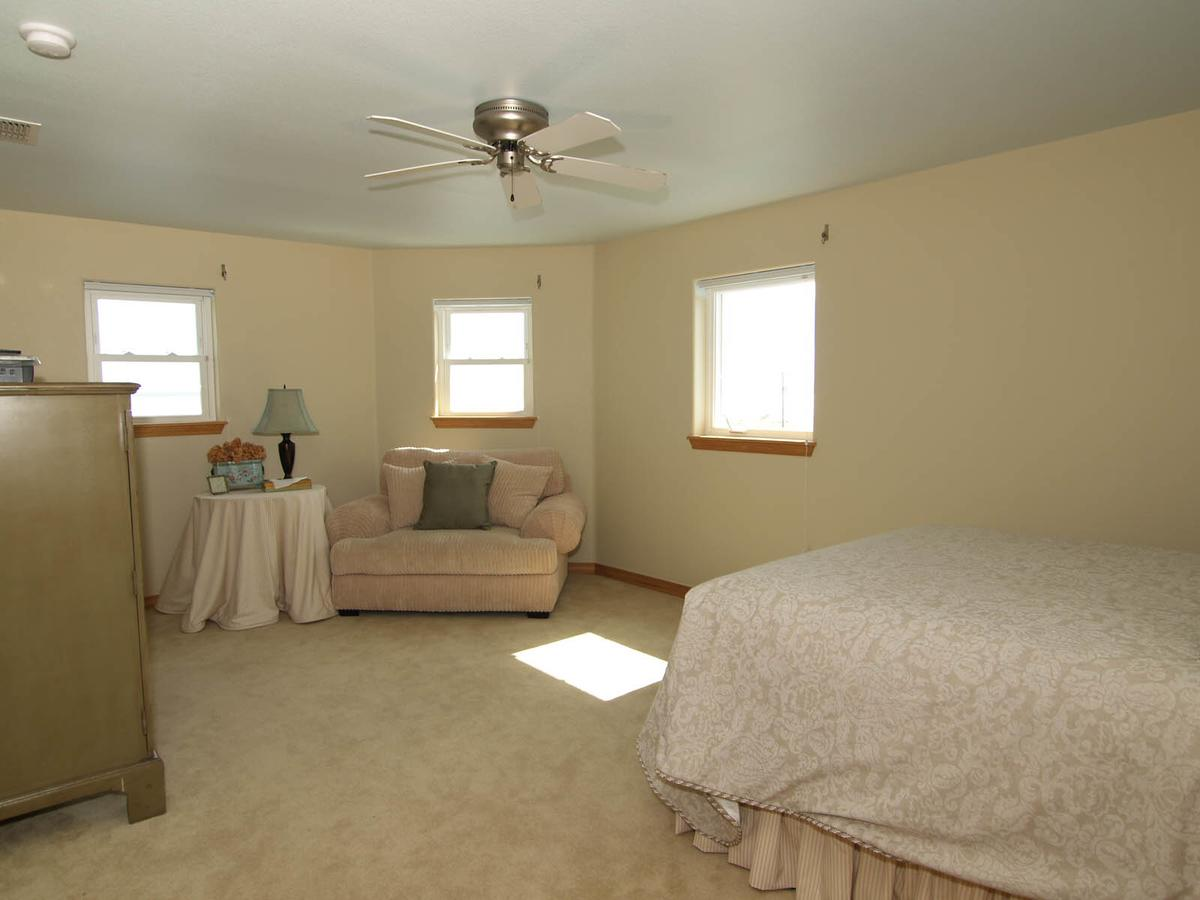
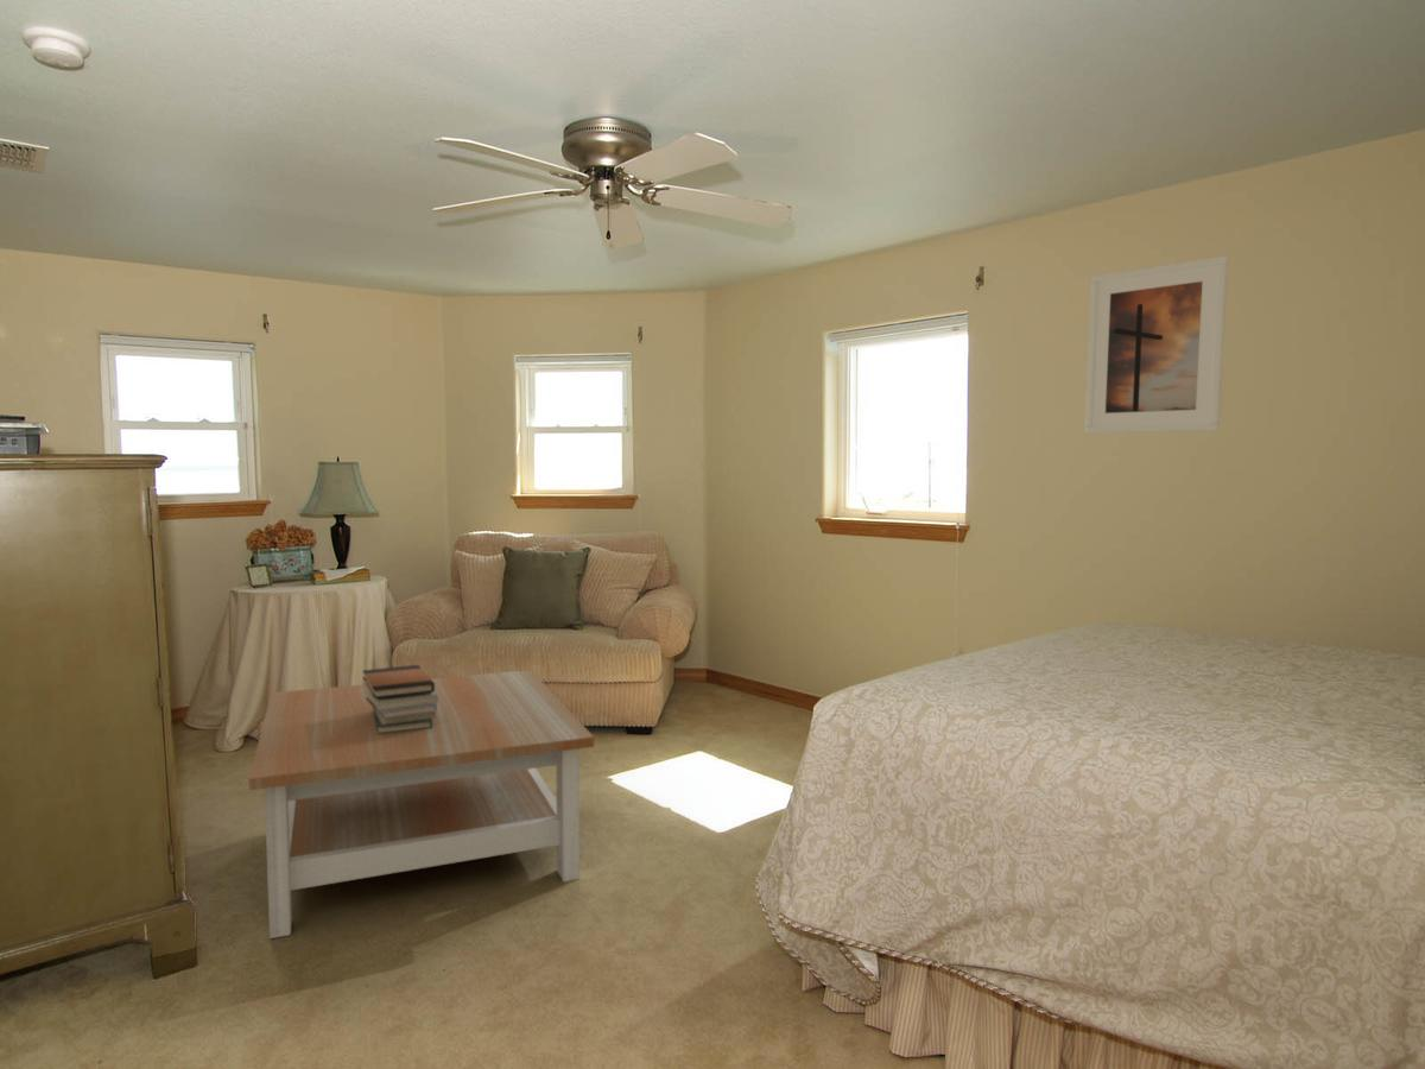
+ book stack [362,664,438,734]
+ coffee table [248,669,595,940]
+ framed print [1084,255,1229,435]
